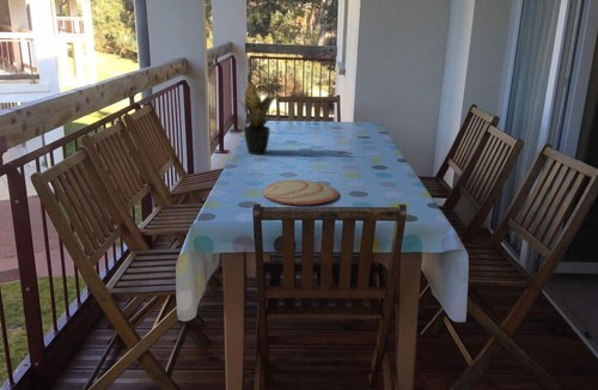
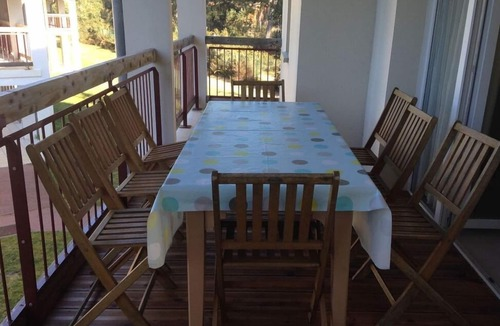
- plate [262,178,340,206]
- potted plant [231,81,277,156]
